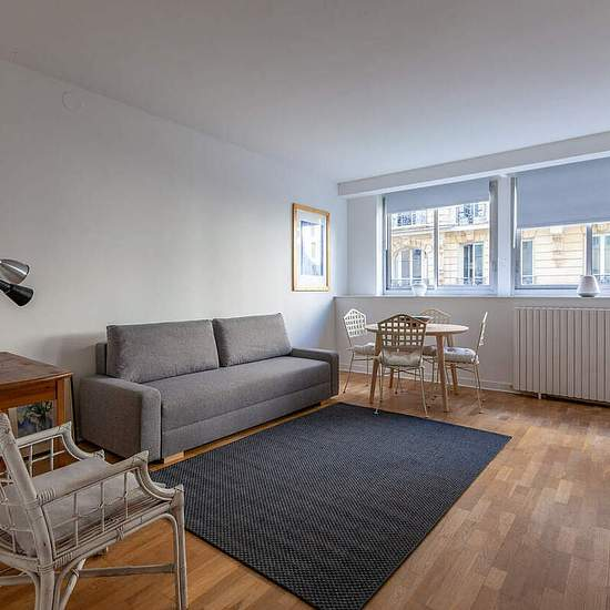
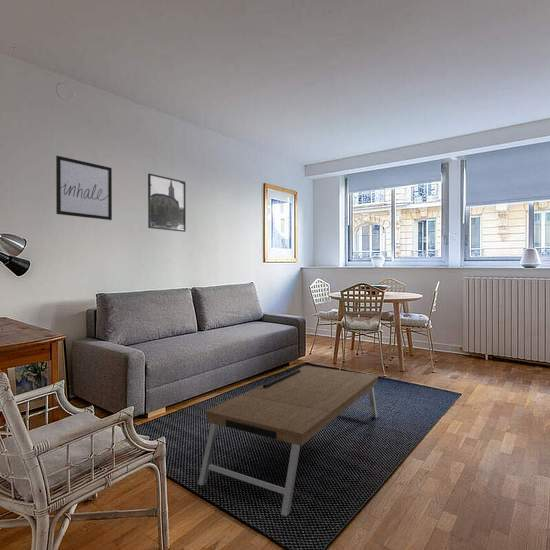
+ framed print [147,173,187,233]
+ coffee table [197,365,380,517]
+ wall art [55,155,113,221]
